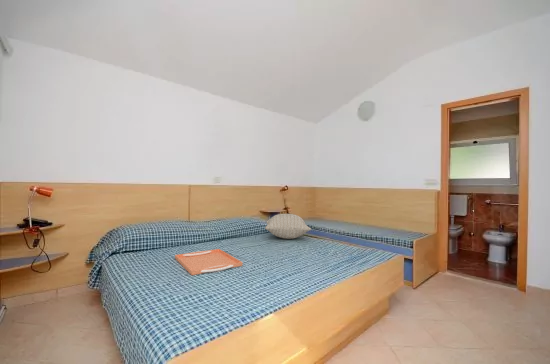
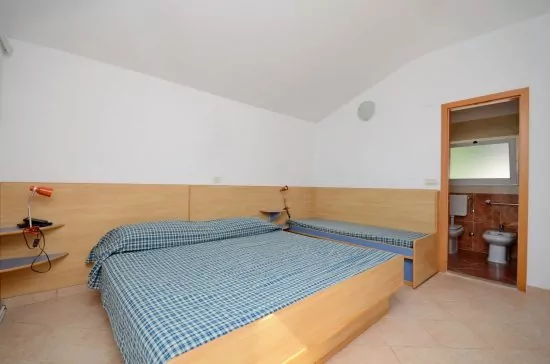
- serving tray [174,248,243,276]
- pillow [264,213,312,240]
